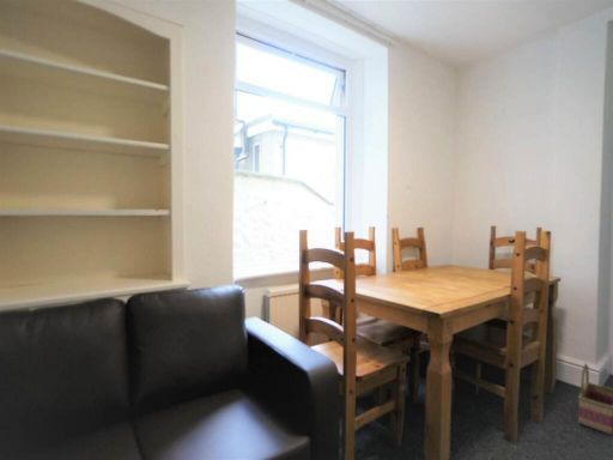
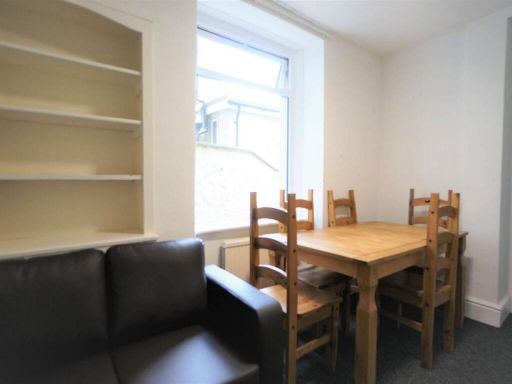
- basket [577,363,613,437]
